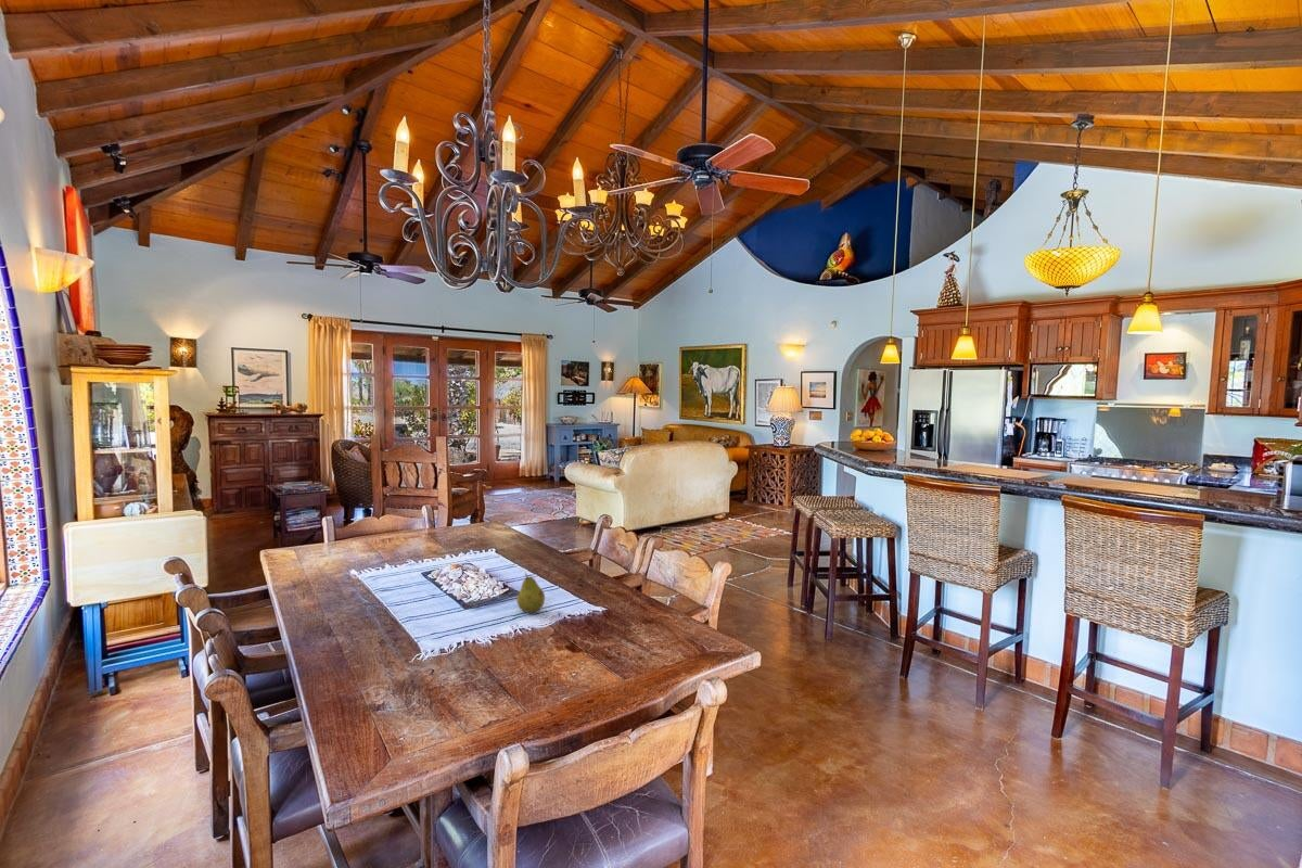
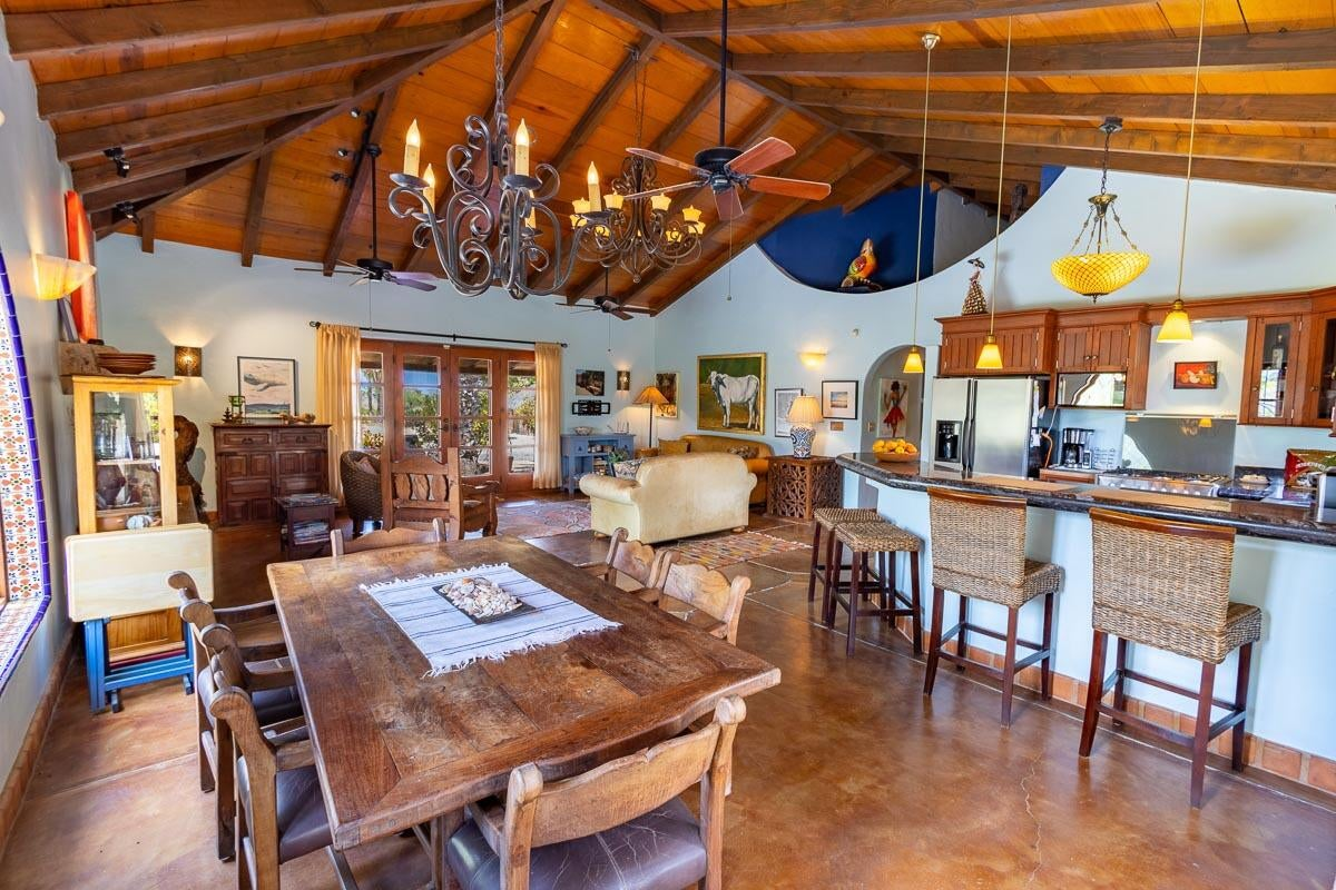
- fruit [515,572,546,614]
